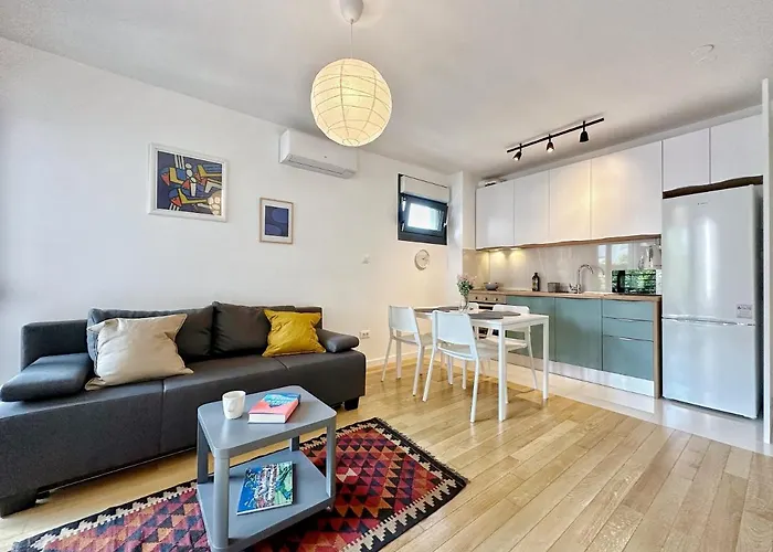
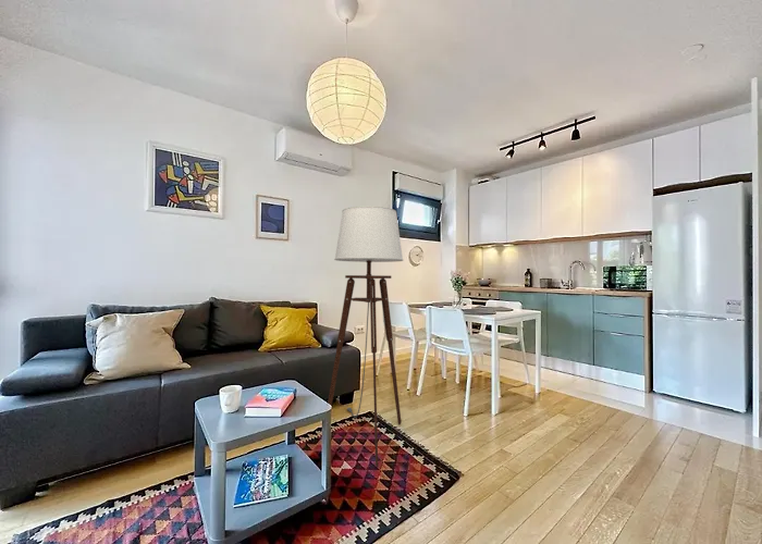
+ floor lamp [327,205,404,468]
